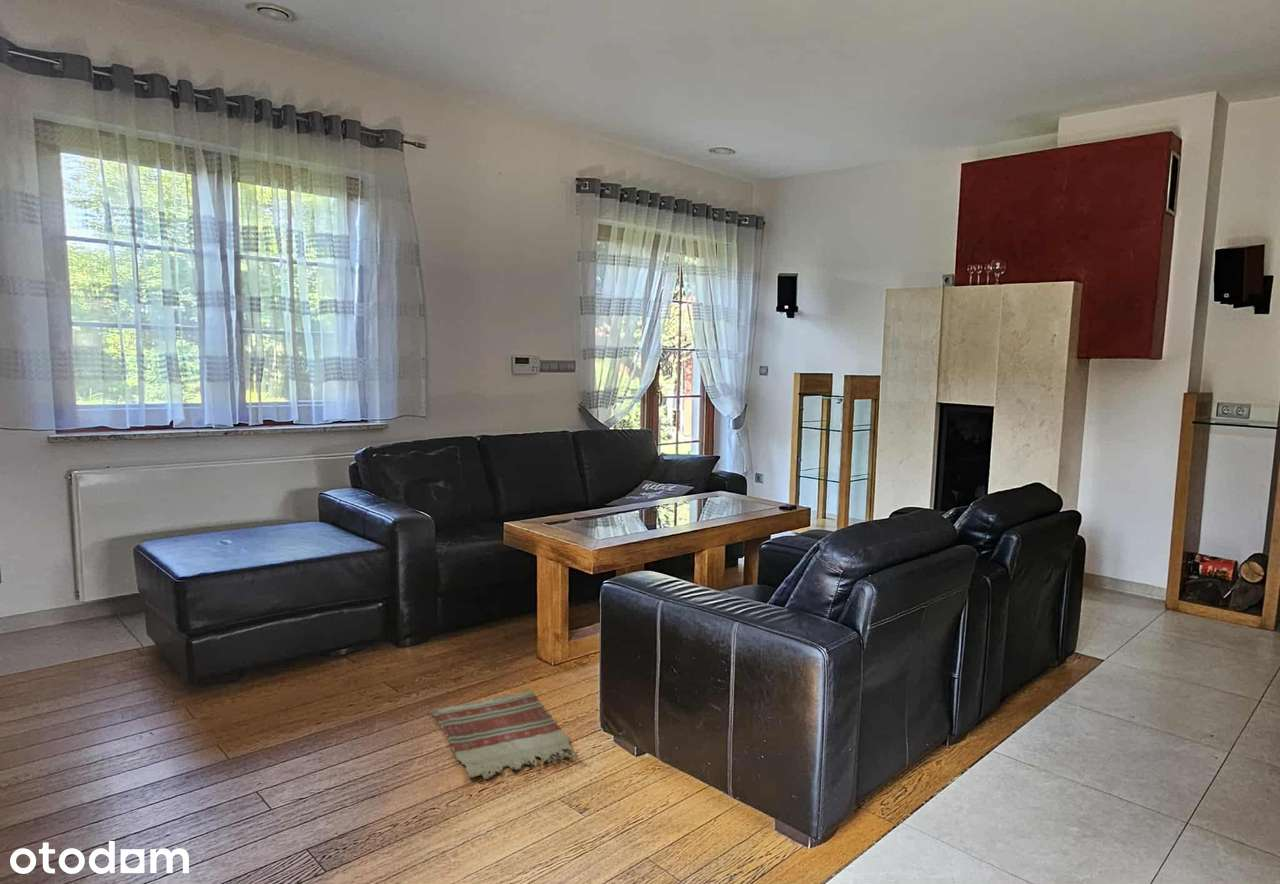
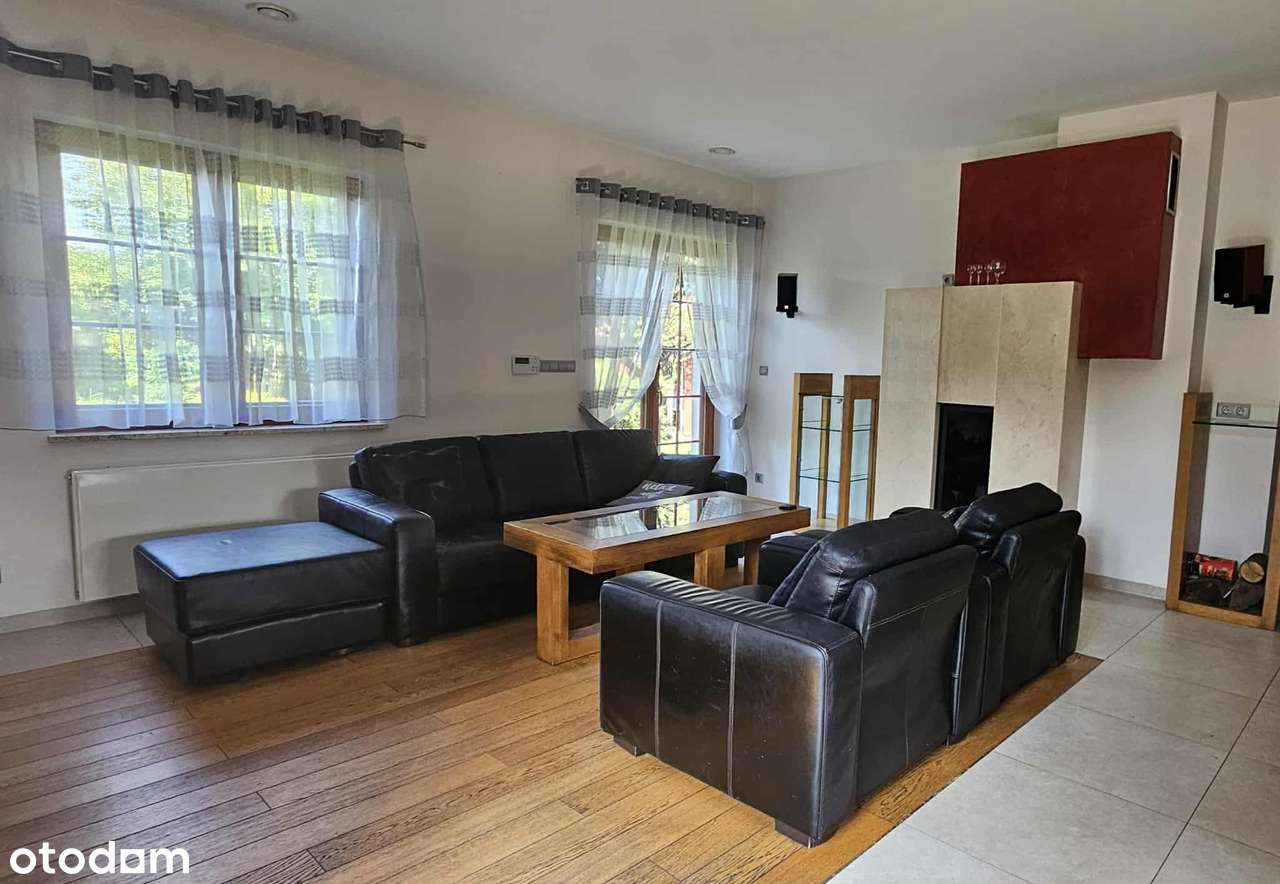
- rug [432,689,580,780]
